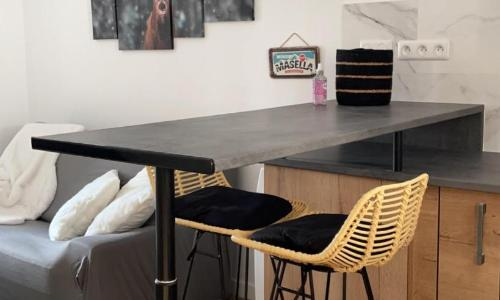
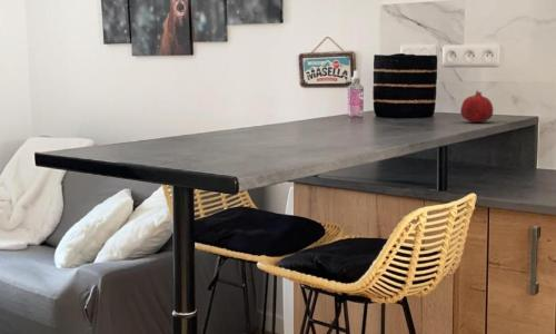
+ fruit [459,90,495,124]
